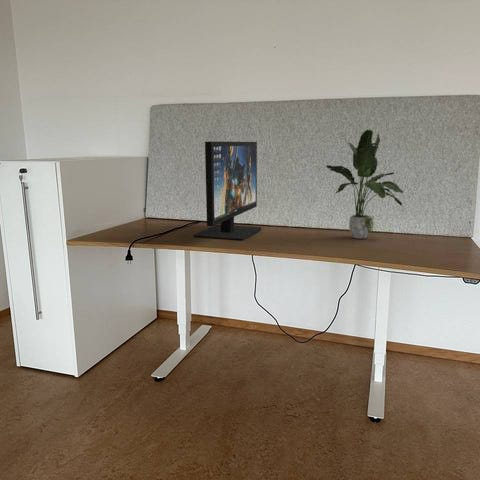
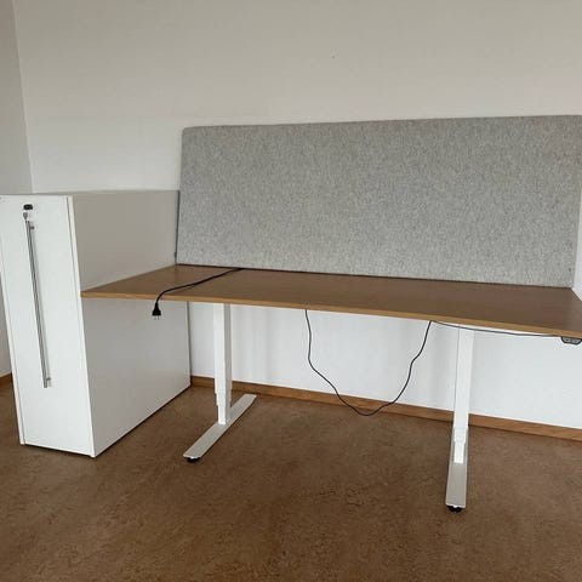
- potted plant [325,129,404,240]
- computer monitor [193,141,262,242]
